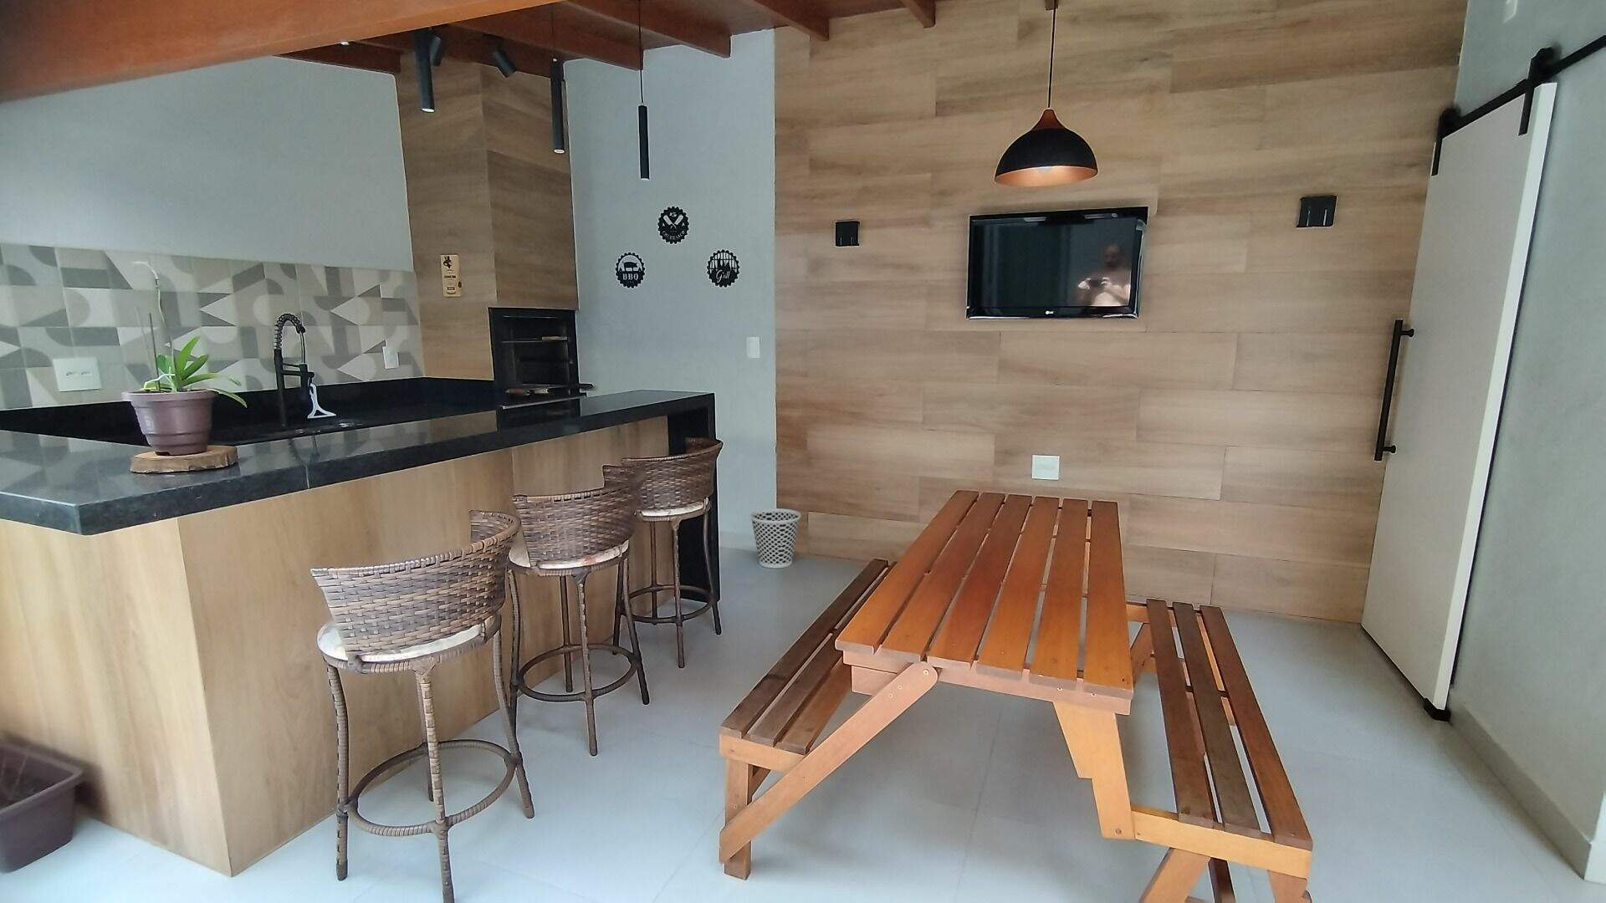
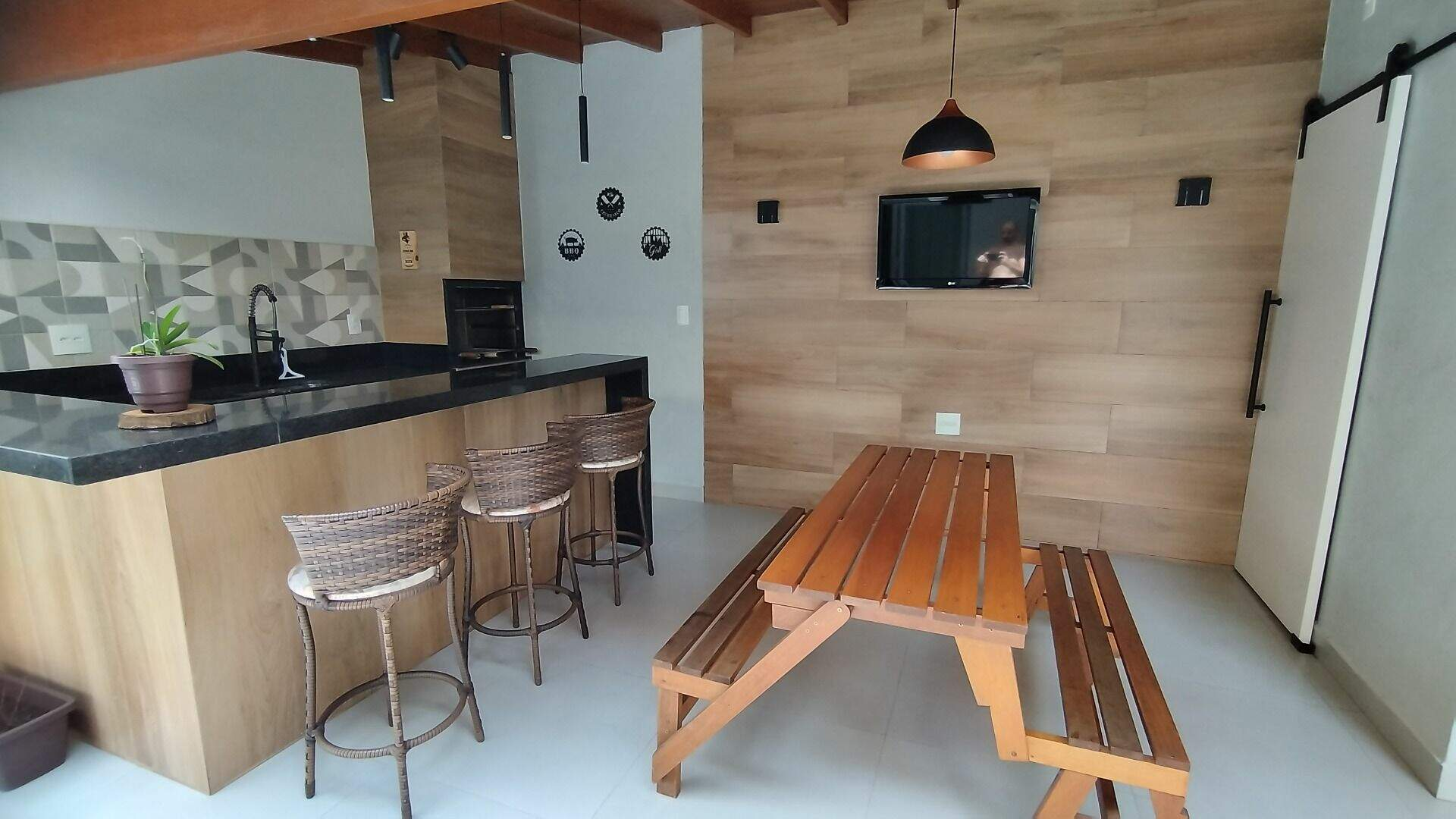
- wastebasket [749,507,801,569]
